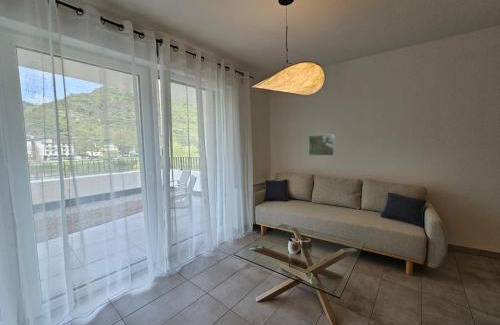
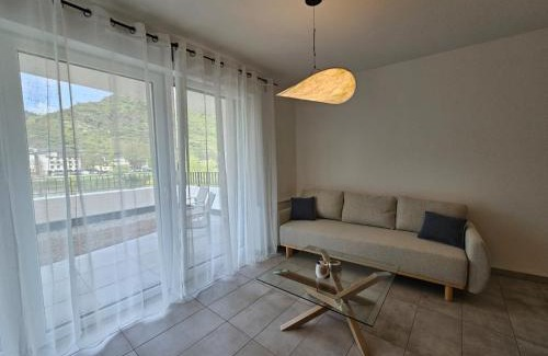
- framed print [308,133,336,157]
